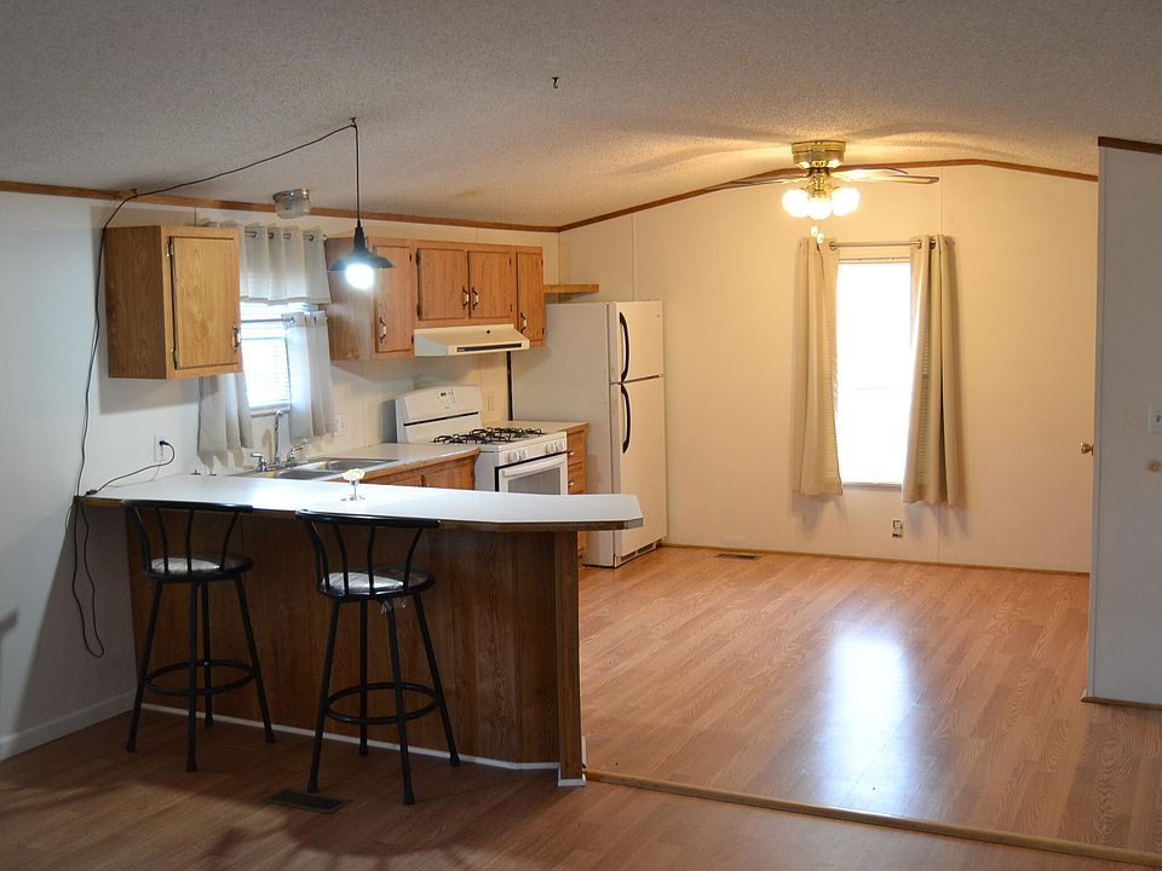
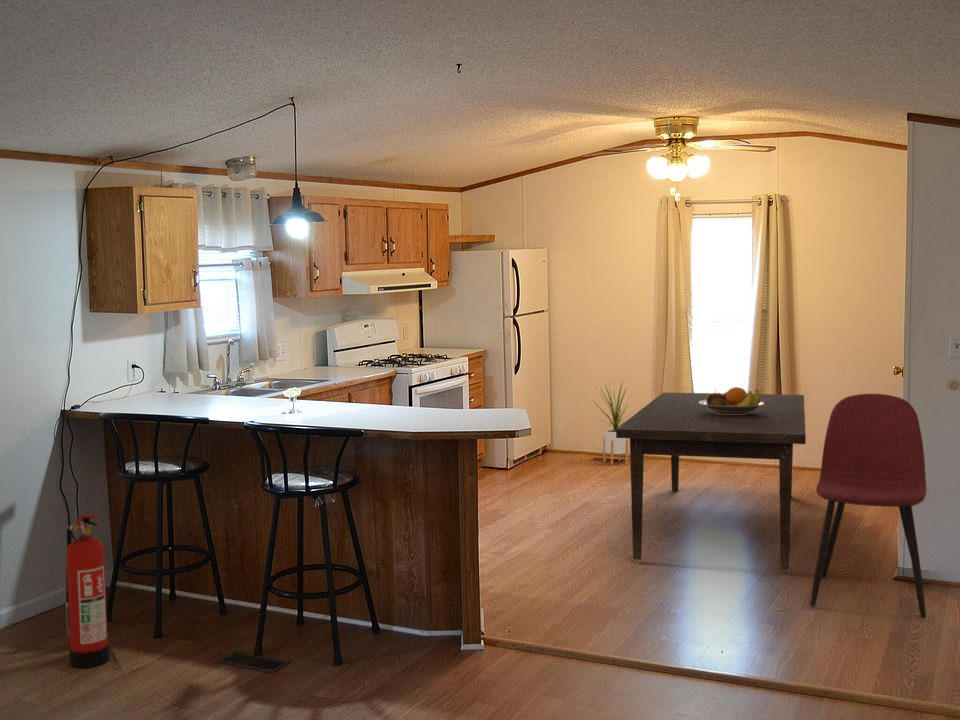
+ fruit bowl [699,386,764,415]
+ dining table [616,391,807,571]
+ fire extinguisher [64,514,110,669]
+ dining chair [809,393,927,619]
+ house plant [592,379,639,466]
